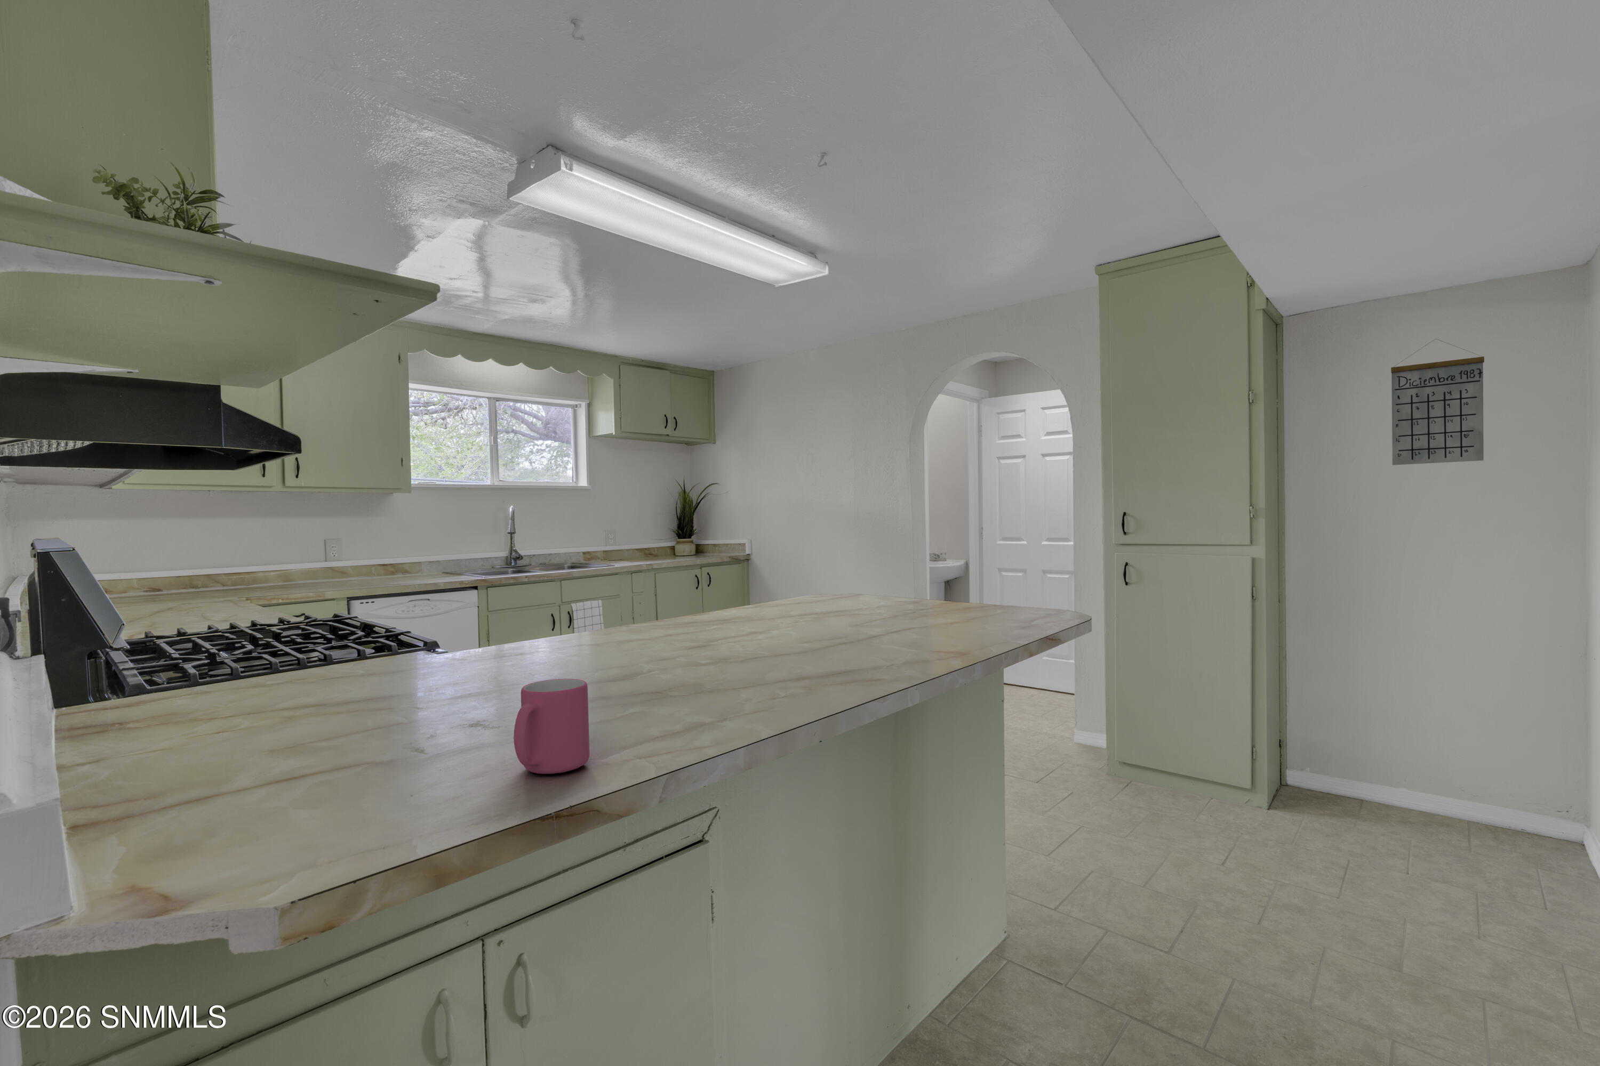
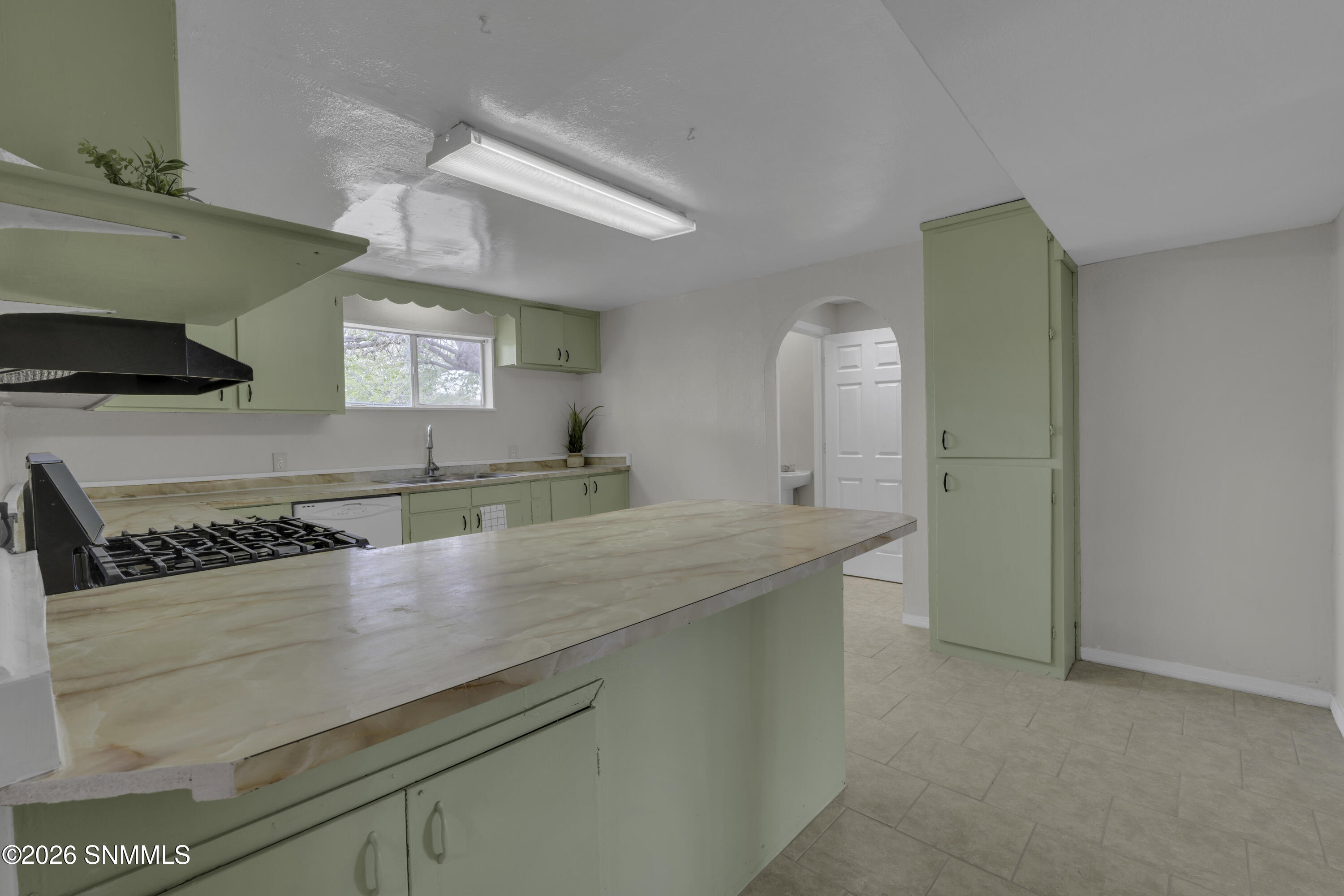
- calendar [1390,338,1485,465]
- mug [513,678,589,775]
